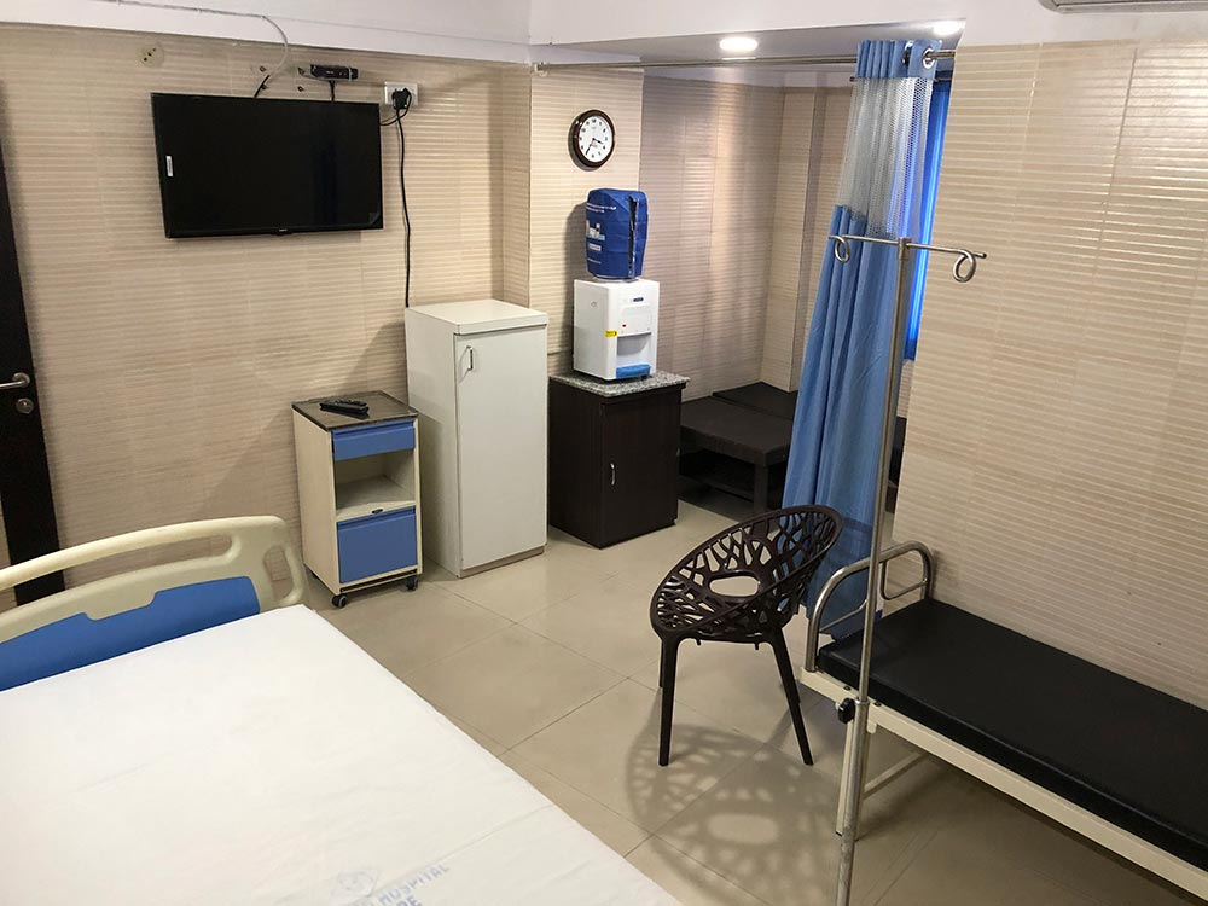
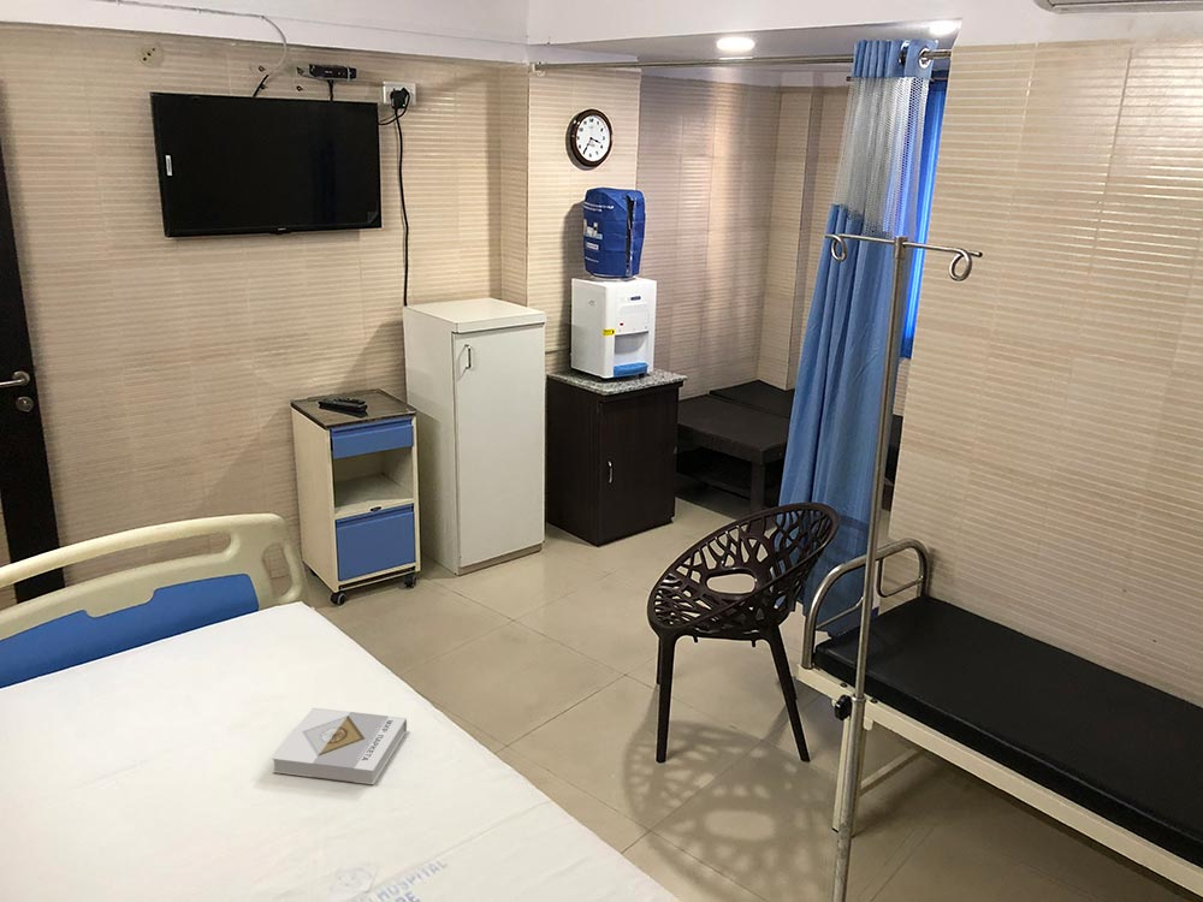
+ book [271,706,408,785]
